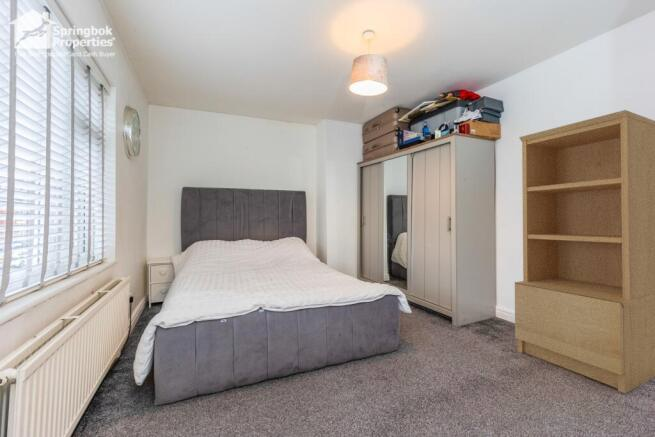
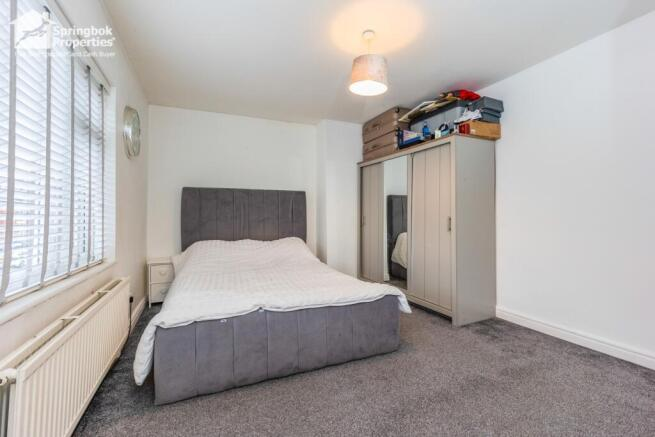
- bookcase [513,109,655,394]
